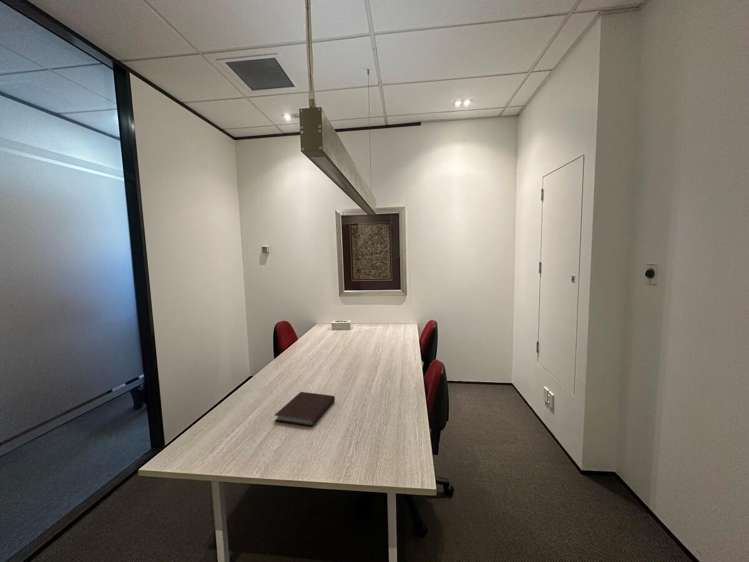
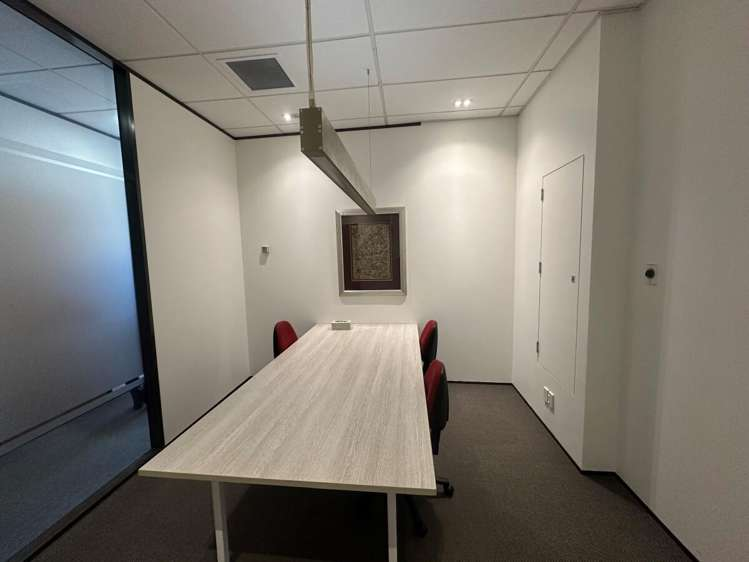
- notebook [274,391,336,428]
